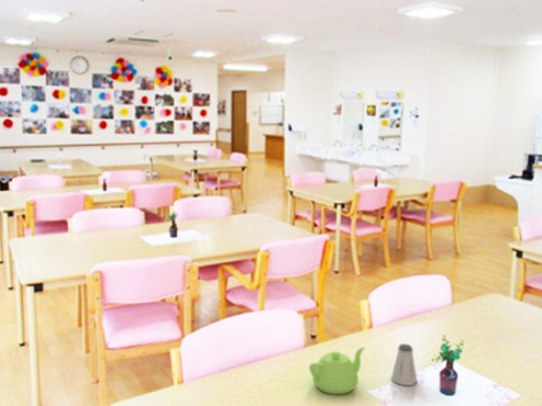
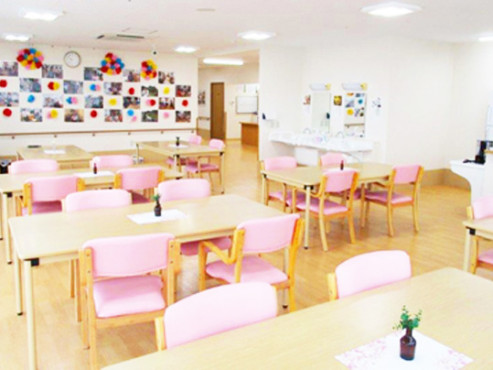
- teapot [308,347,366,395]
- saltshaker [390,342,418,386]
